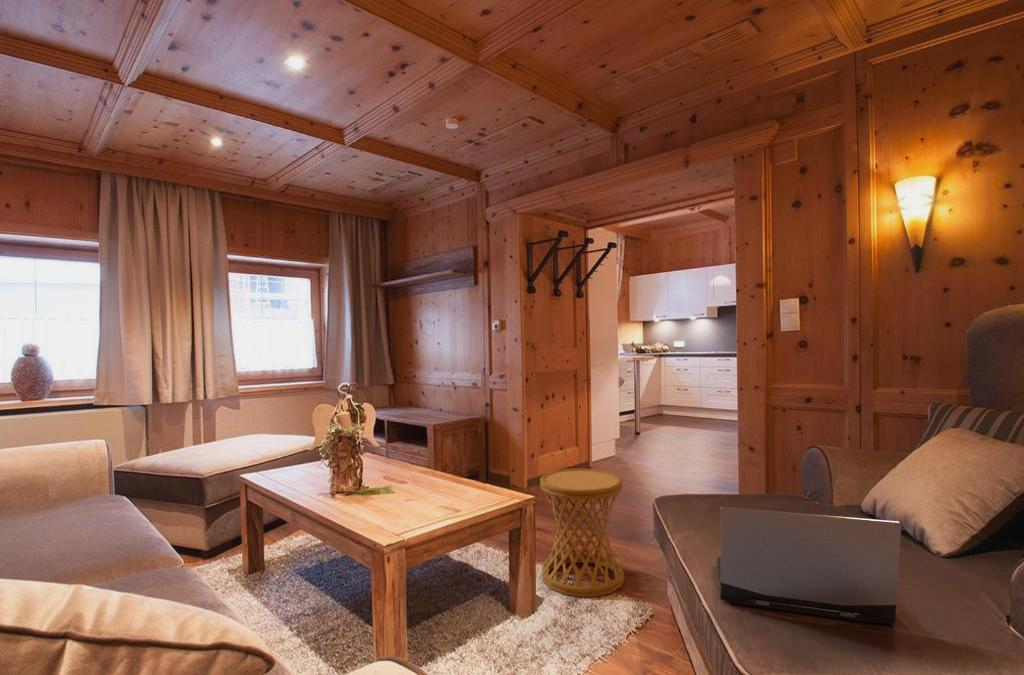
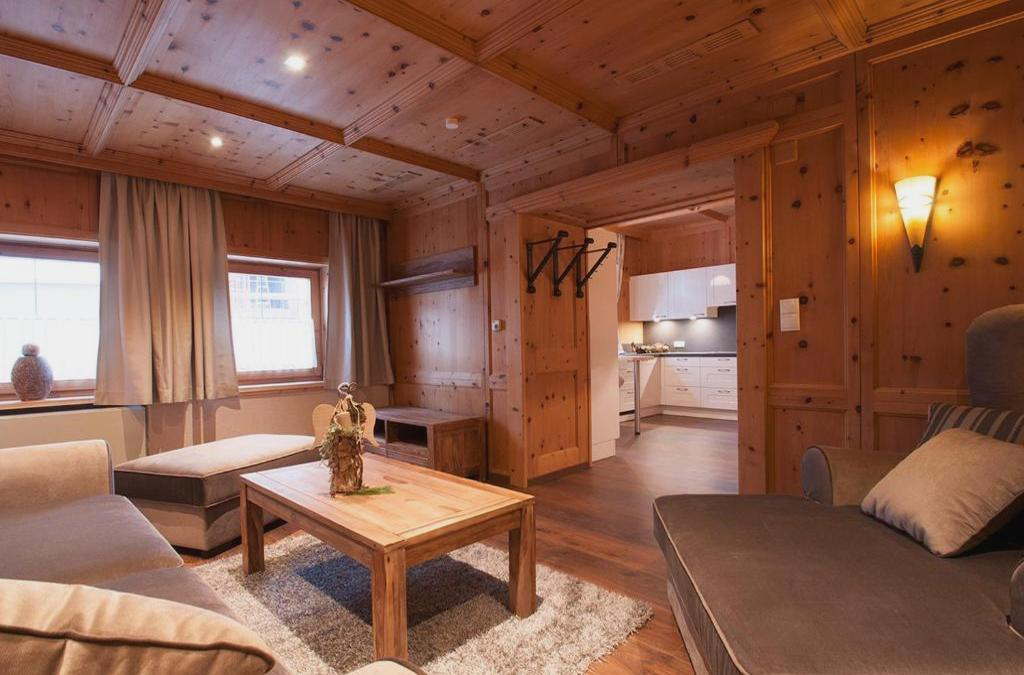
- side table [539,468,625,598]
- laptop computer [715,506,902,625]
